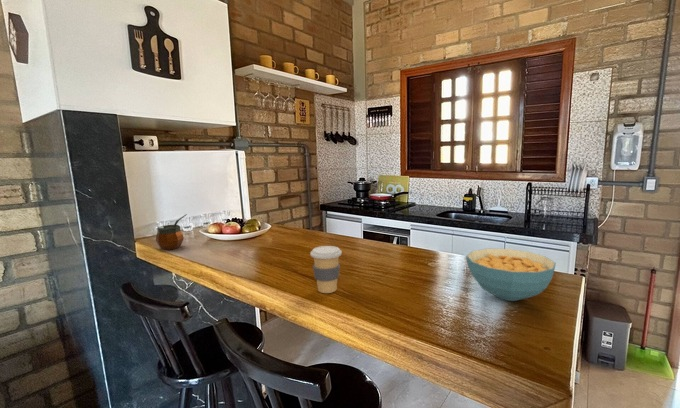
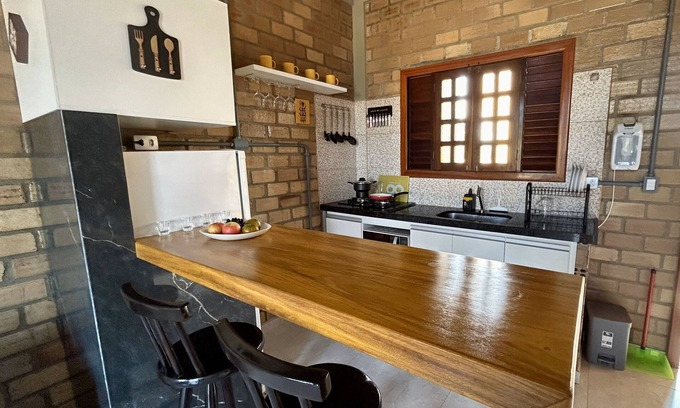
- coffee cup [309,245,343,294]
- gourd [155,213,188,251]
- cereal bowl [466,248,557,302]
